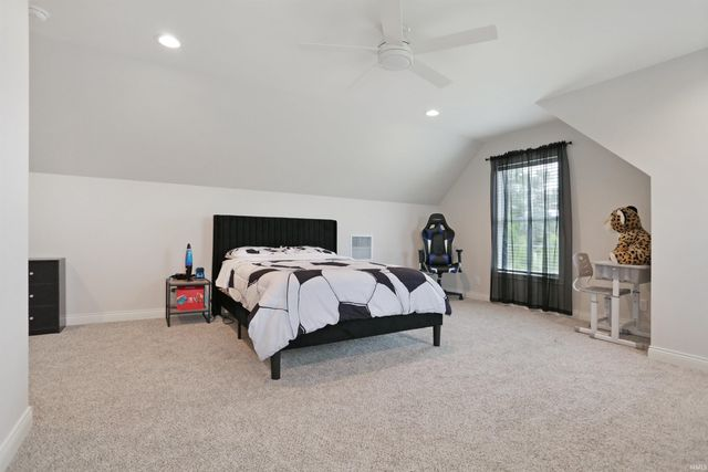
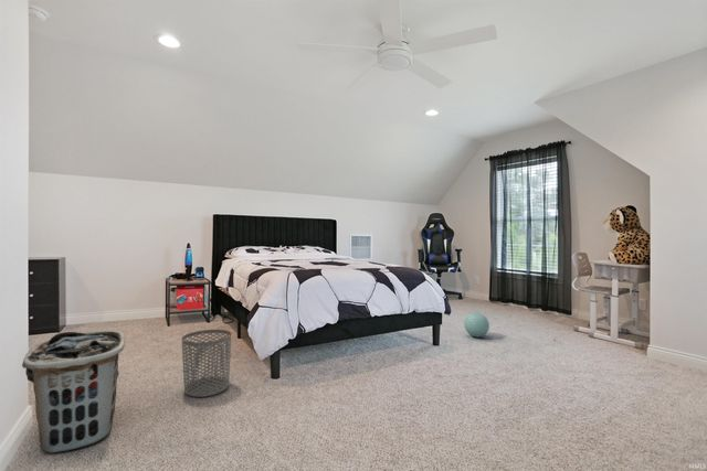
+ clothes hamper [21,330,126,453]
+ waste bin [181,329,232,398]
+ ball [463,312,490,339]
